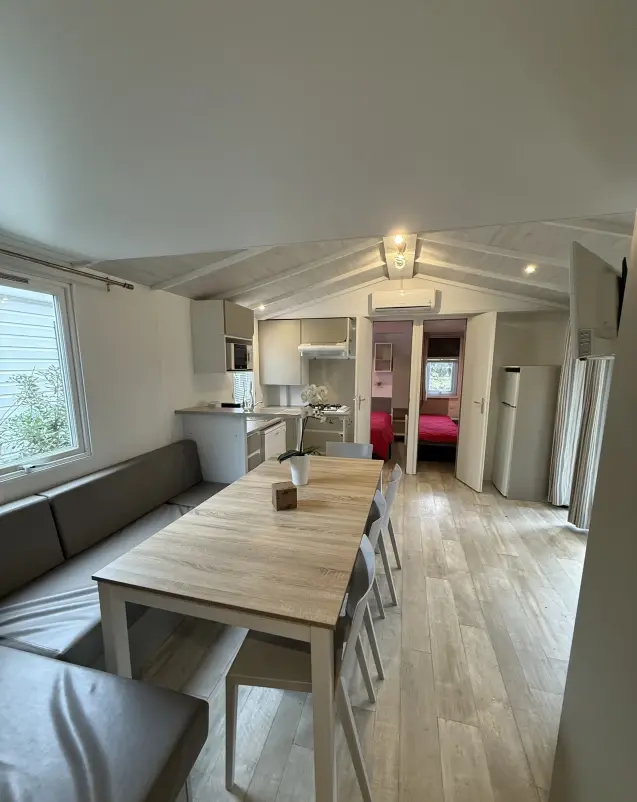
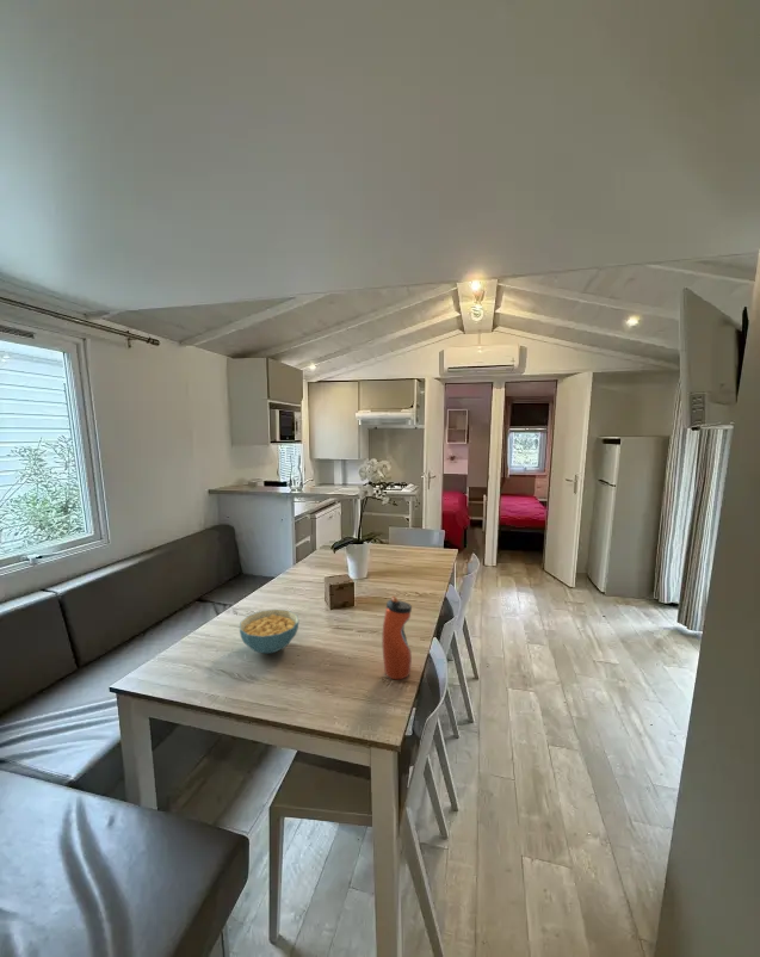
+ cereal bowl [239,609,299,655]
+ water bottle [381,595,413,680]
